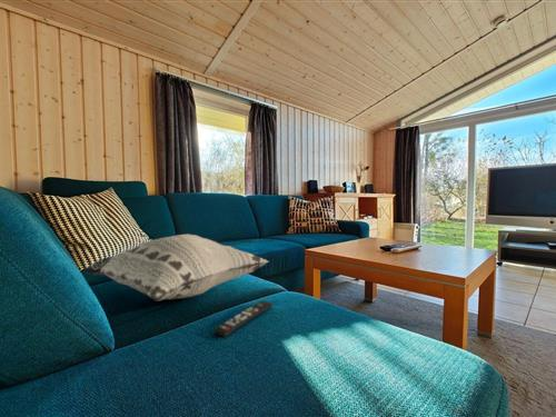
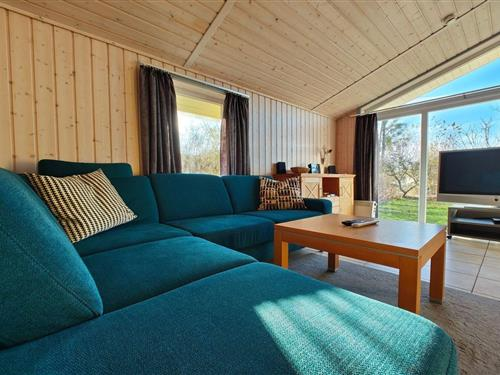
- decorative pillow [81,234,270,302]
- remote control [214,299,274,338]
